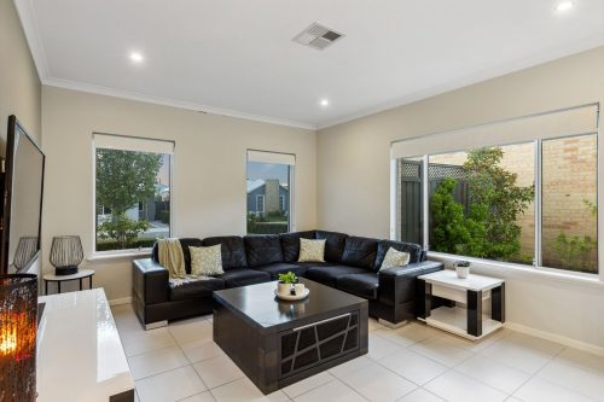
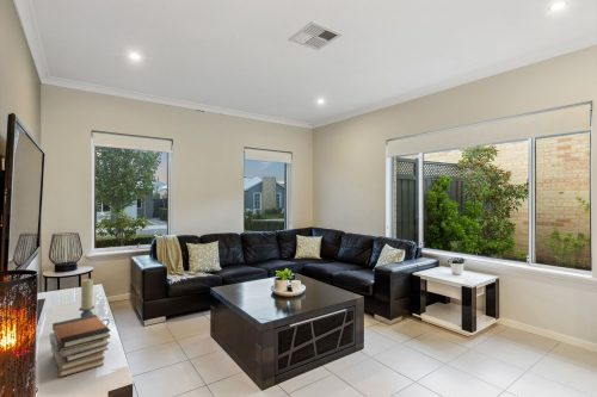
+ candle holder [78,278,111,327]
+ book stack [49,314,112,379]
